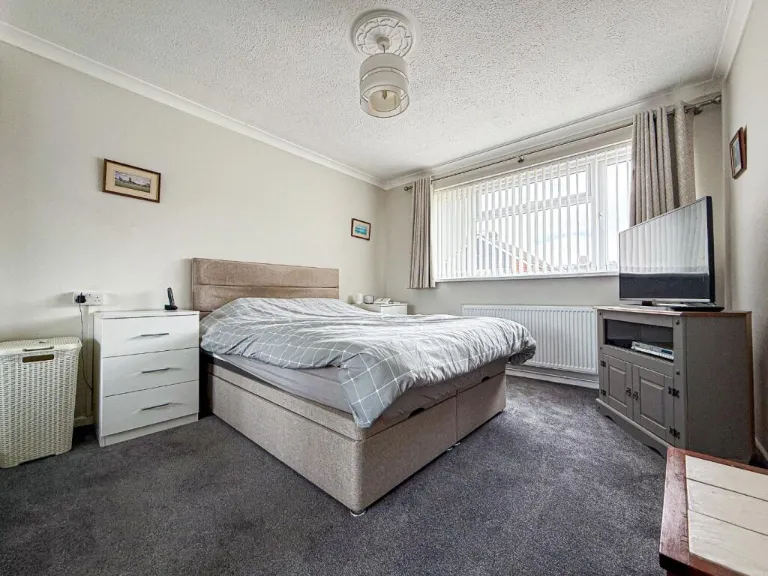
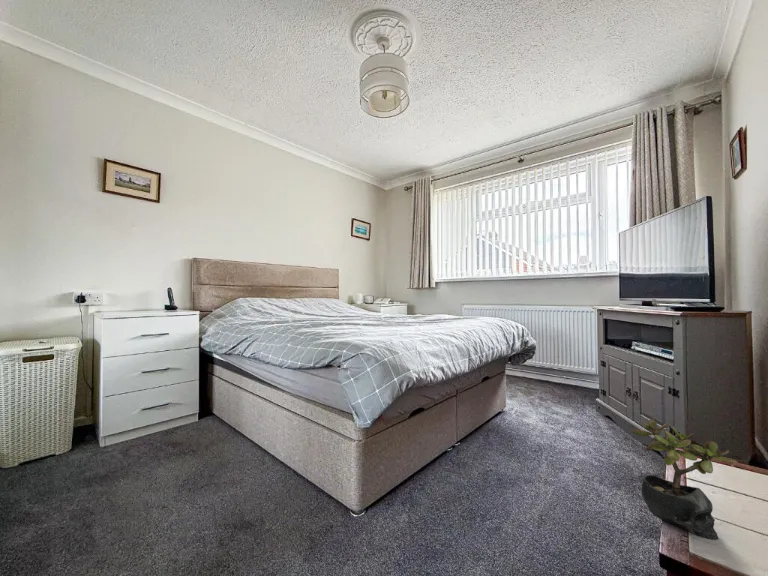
+ succulent plant [631,418,739,541]
